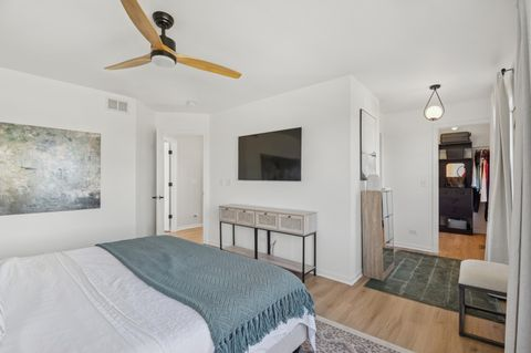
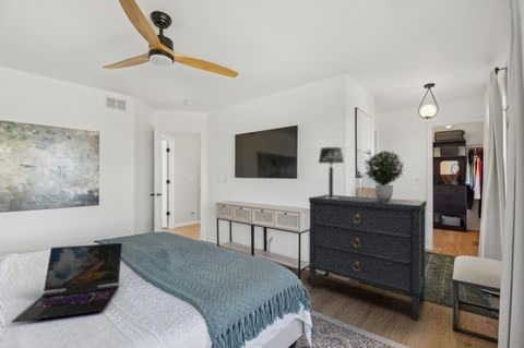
+ potted plant [364,149,405,202]
+ laptop [11,242,123,324]
+ dresser [308,194,428,321]
+ table lamp [318,146,345,199]
